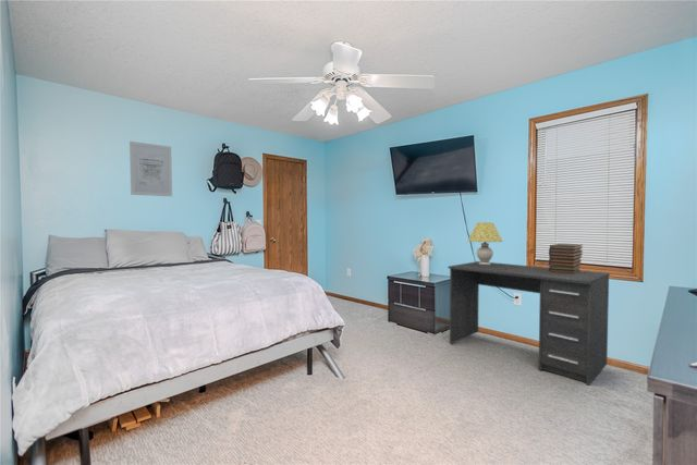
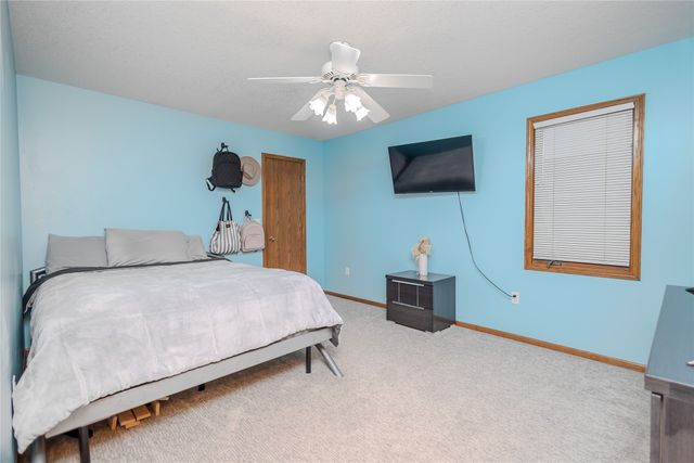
- table lamp [467,221,503,266]
- book stack [548,243,584,273]
- wall art [129,140,173,197]
- desk [447,260,611,387]
